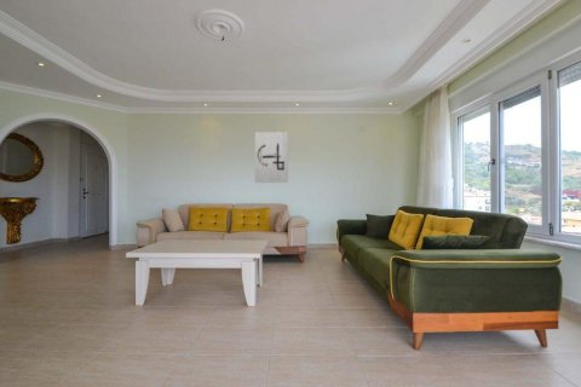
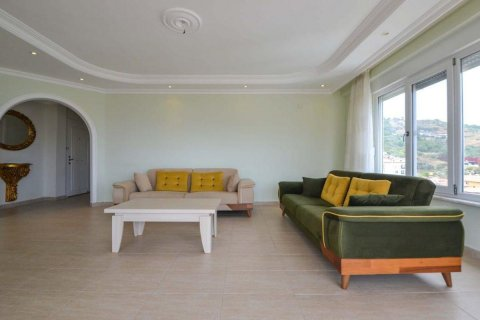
- wall art [254,131,289,184]
